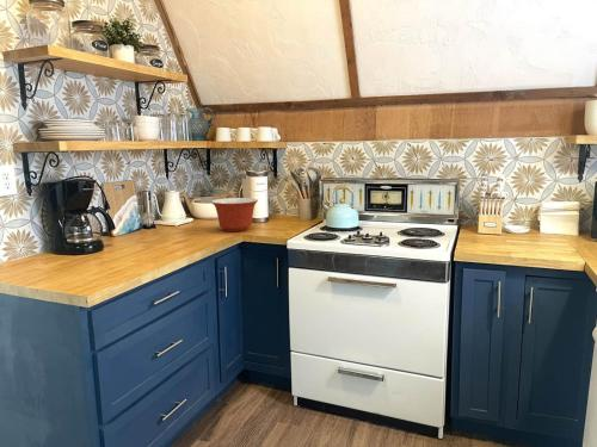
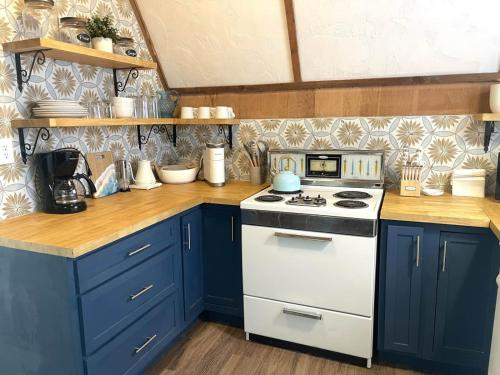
- mixing bowl [210,197,259,232]
